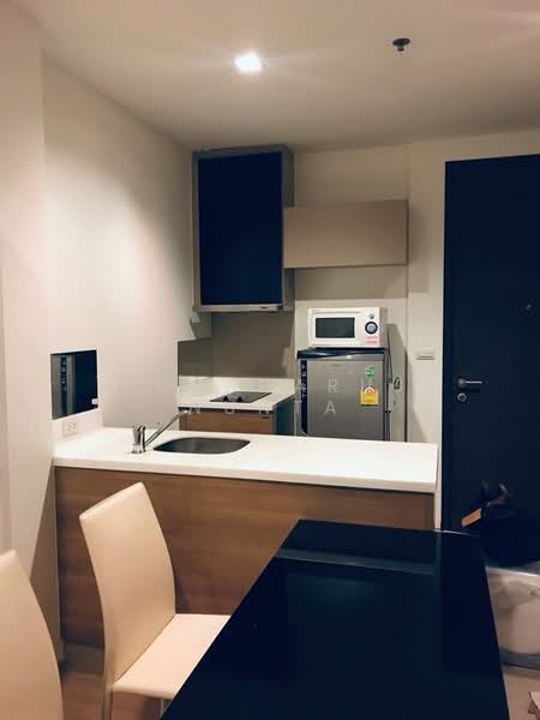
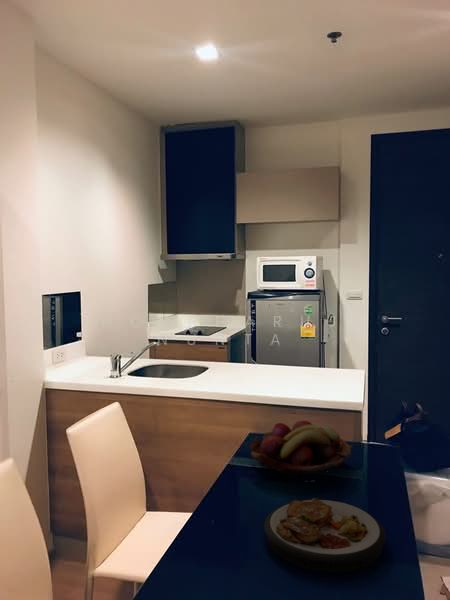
+ fruit basket [249,420,354,482]
+ plate [263,497,387,573]
